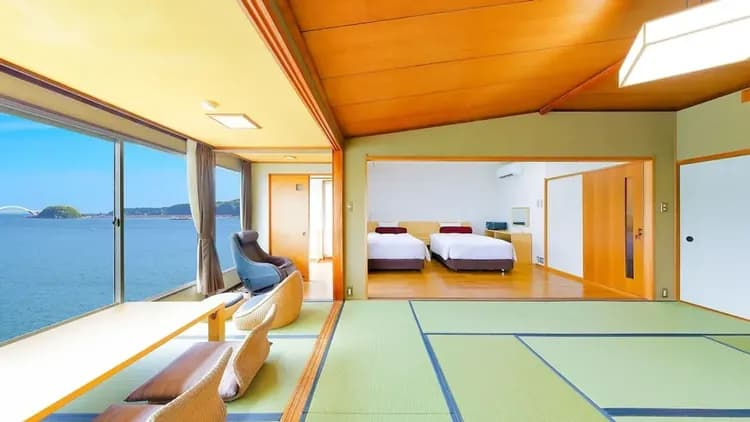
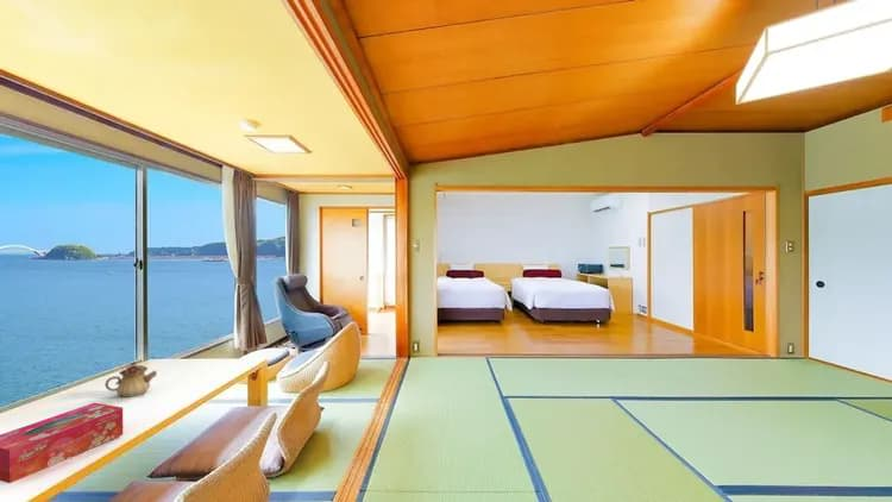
+ teapot [103,360,158,399]
+ tissue box [0,402,124,484]
